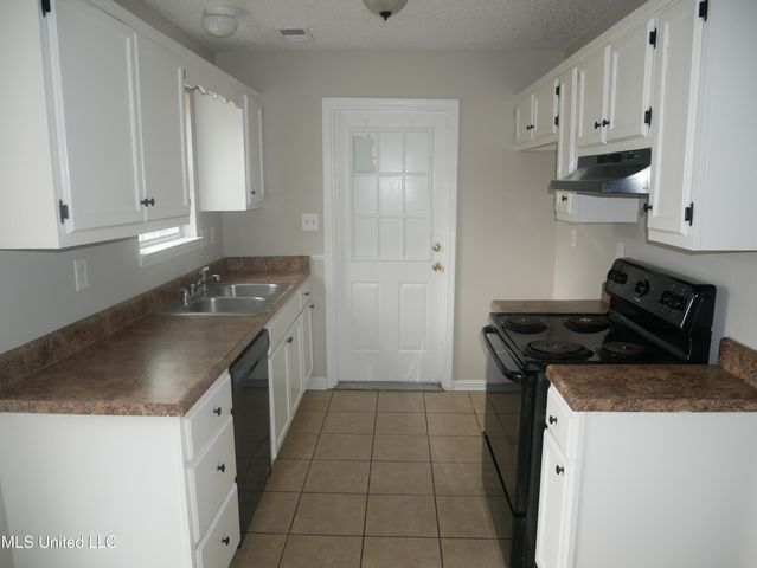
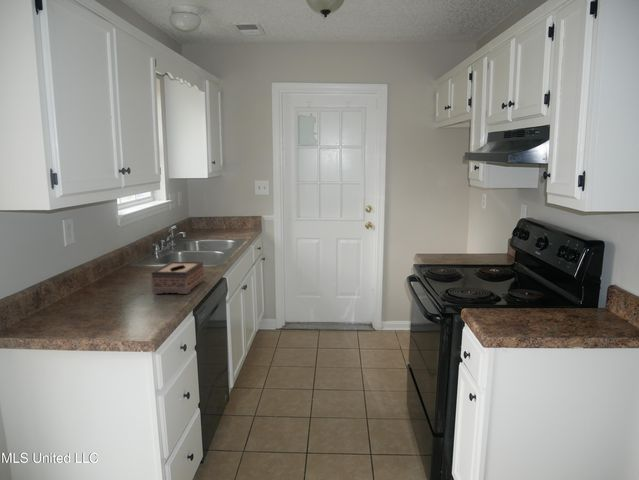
+ tissue box [150,261,205,295]
